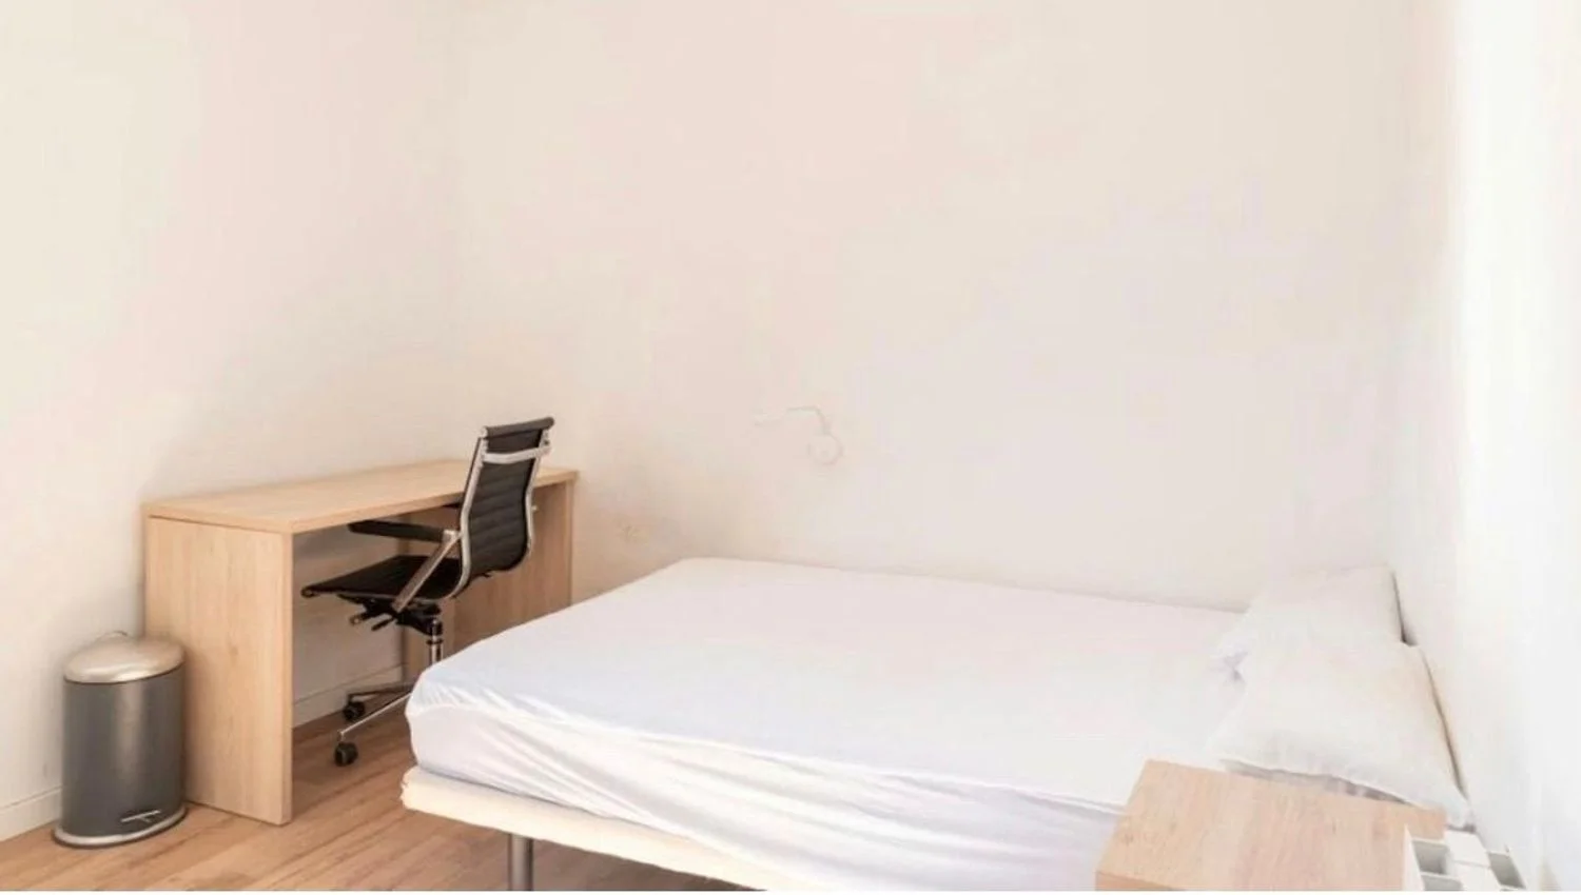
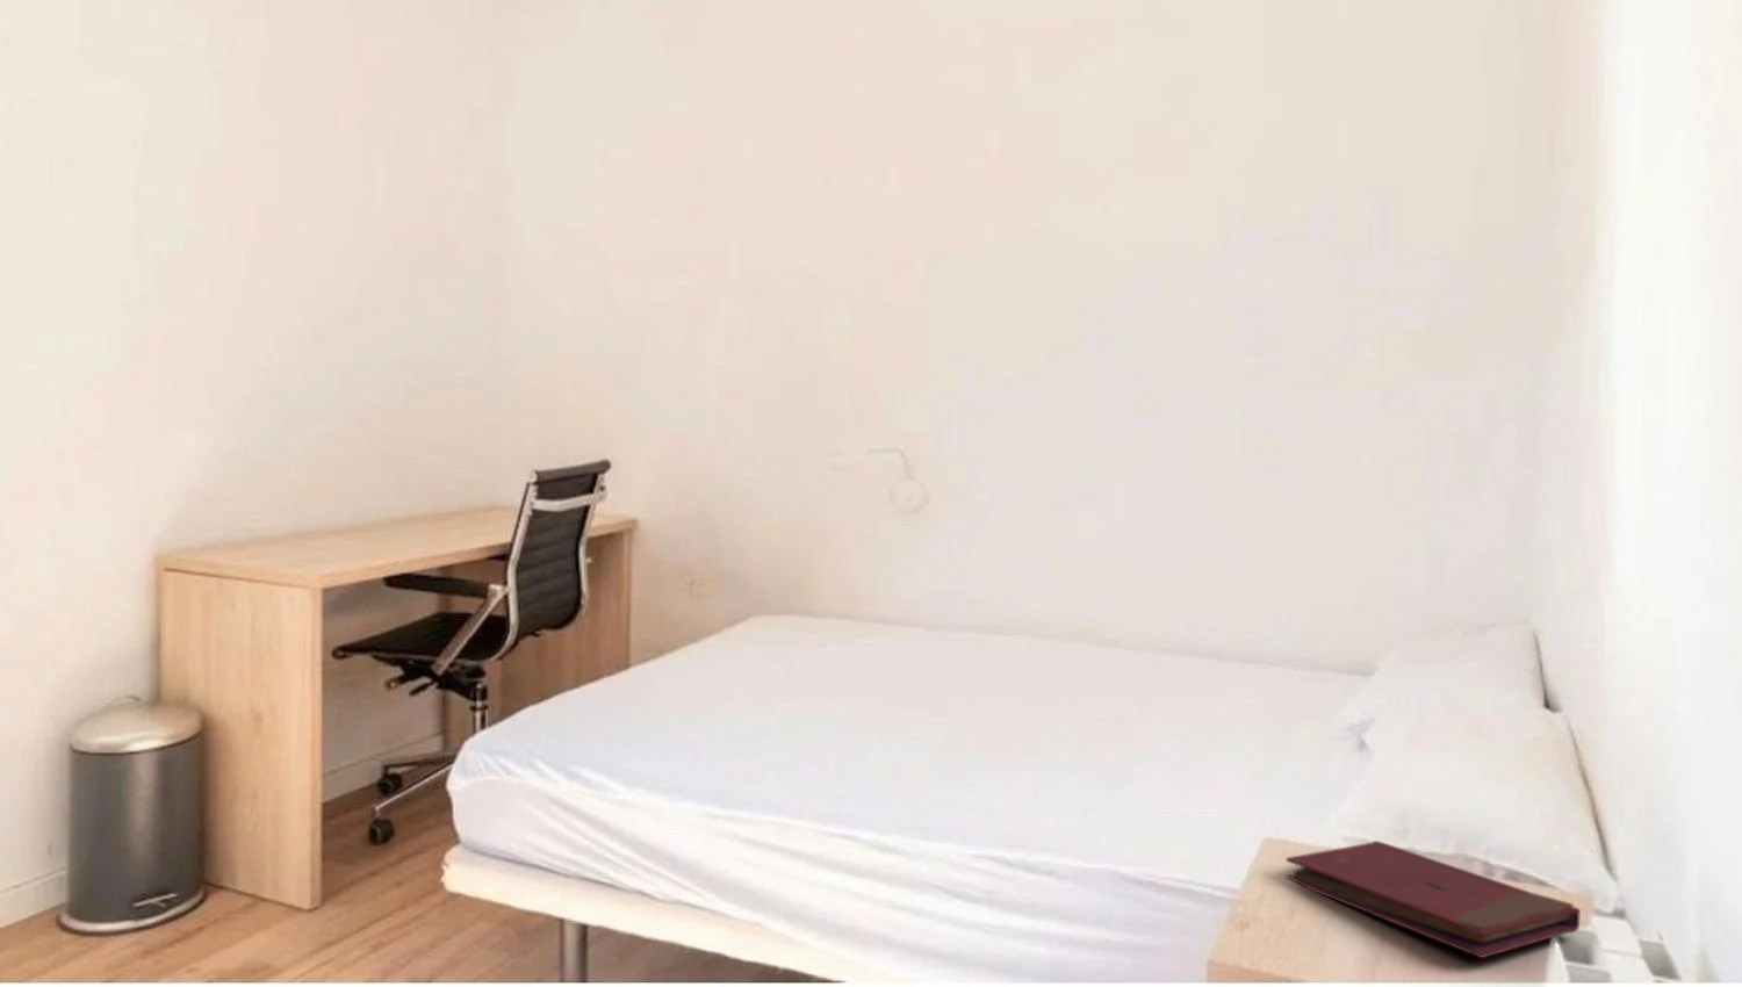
+ book [1284,840,1580,959]
